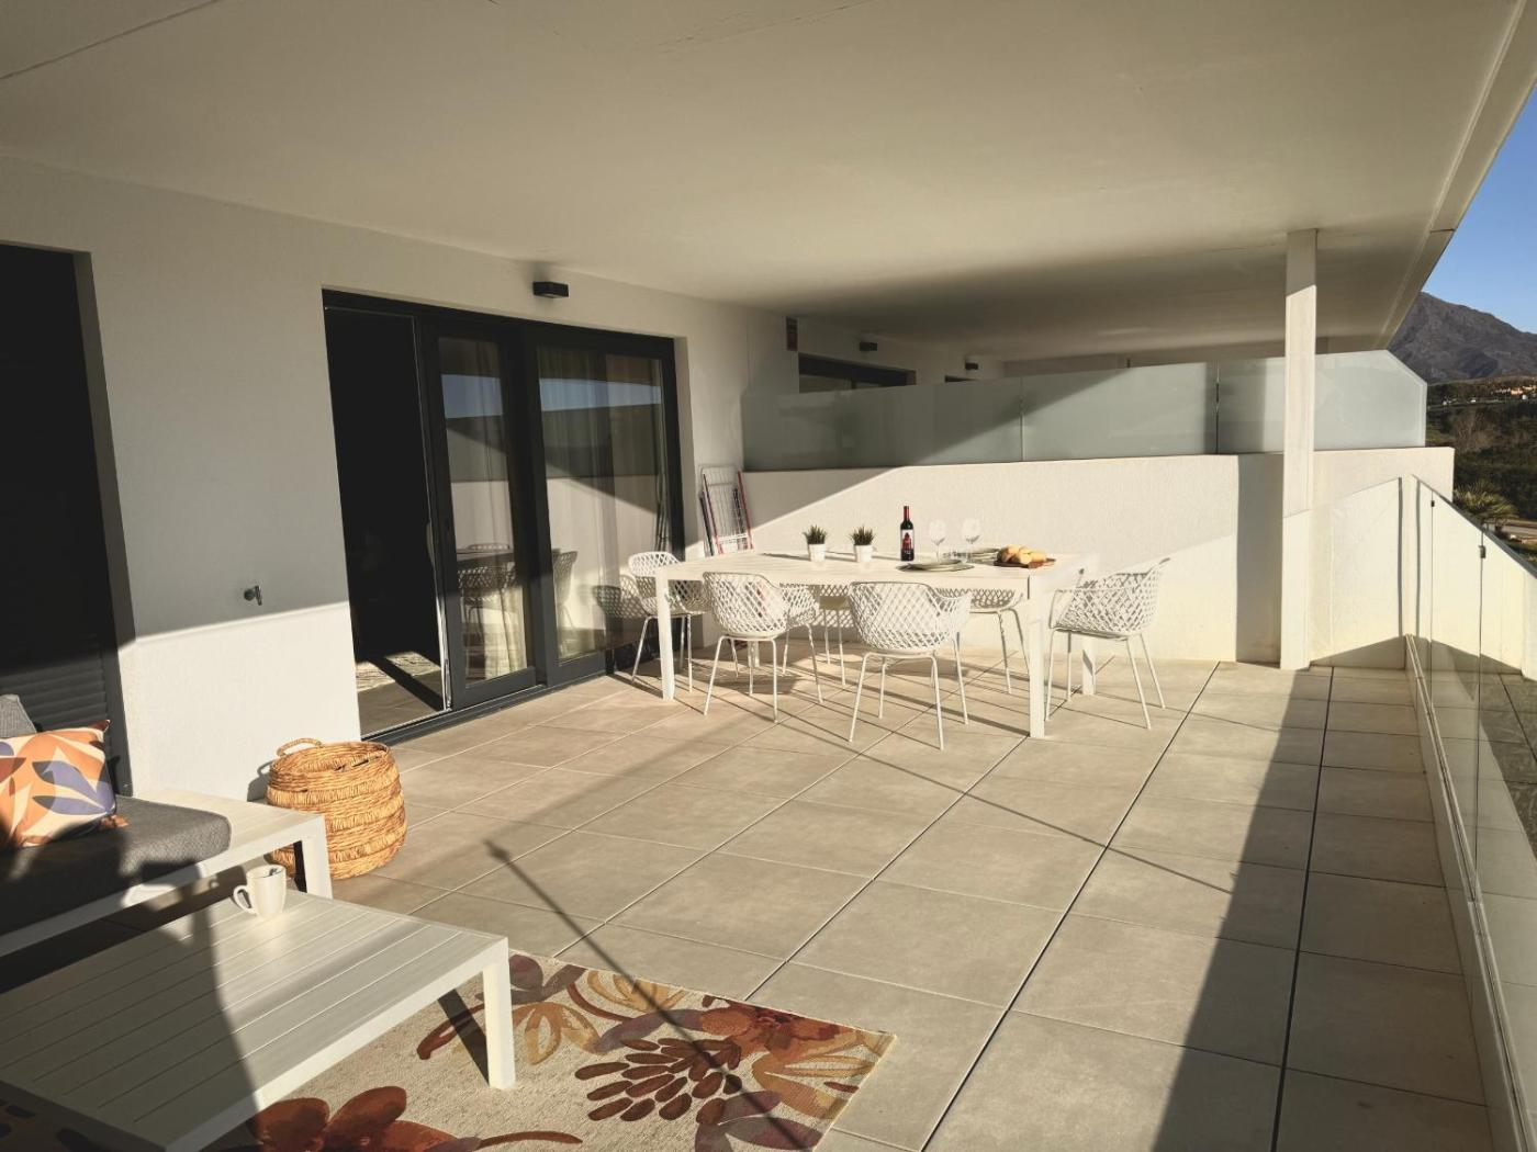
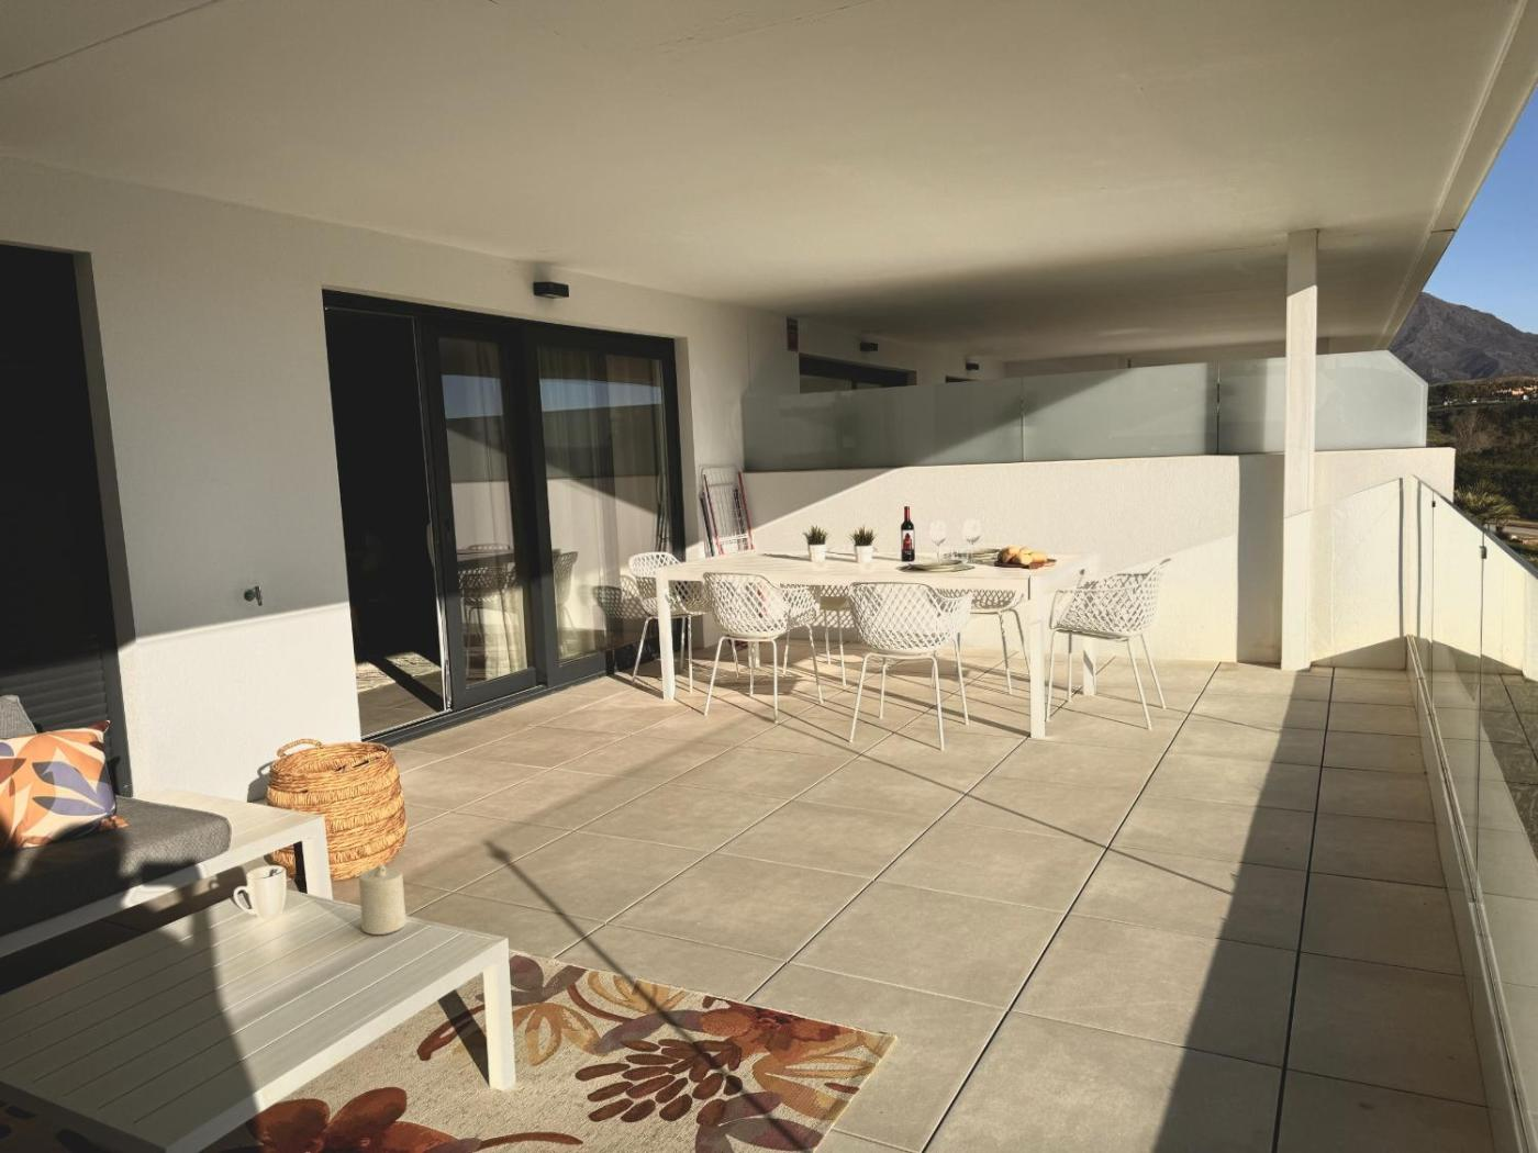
+ candle [358,865,408,935]
